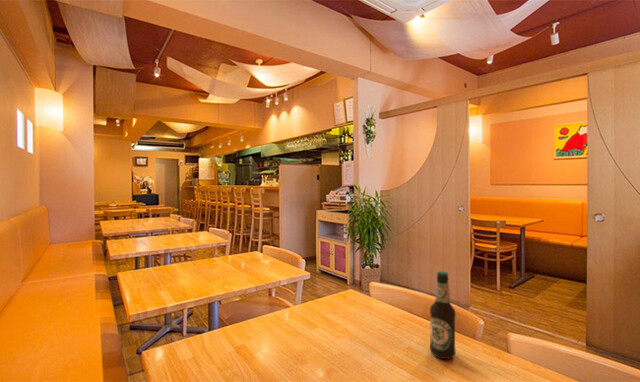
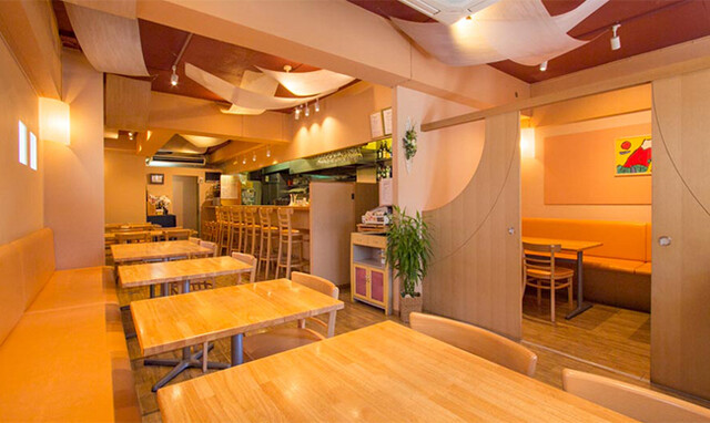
- bottle [429,270,457,360]
